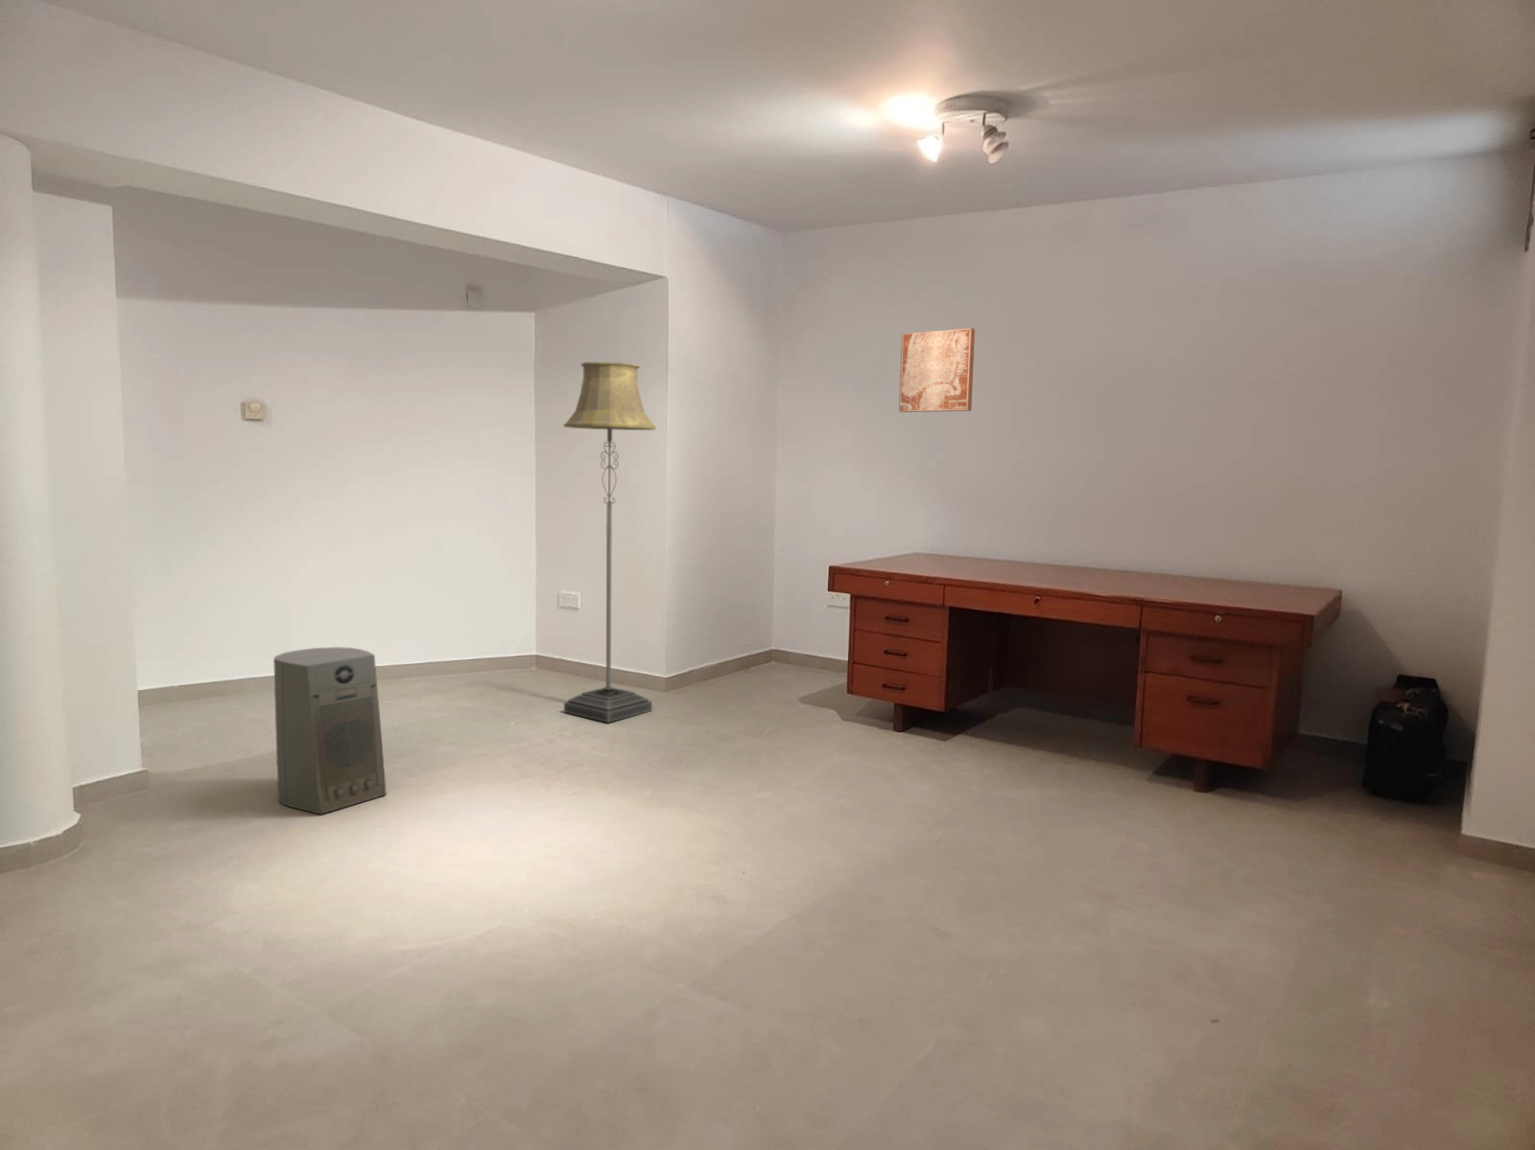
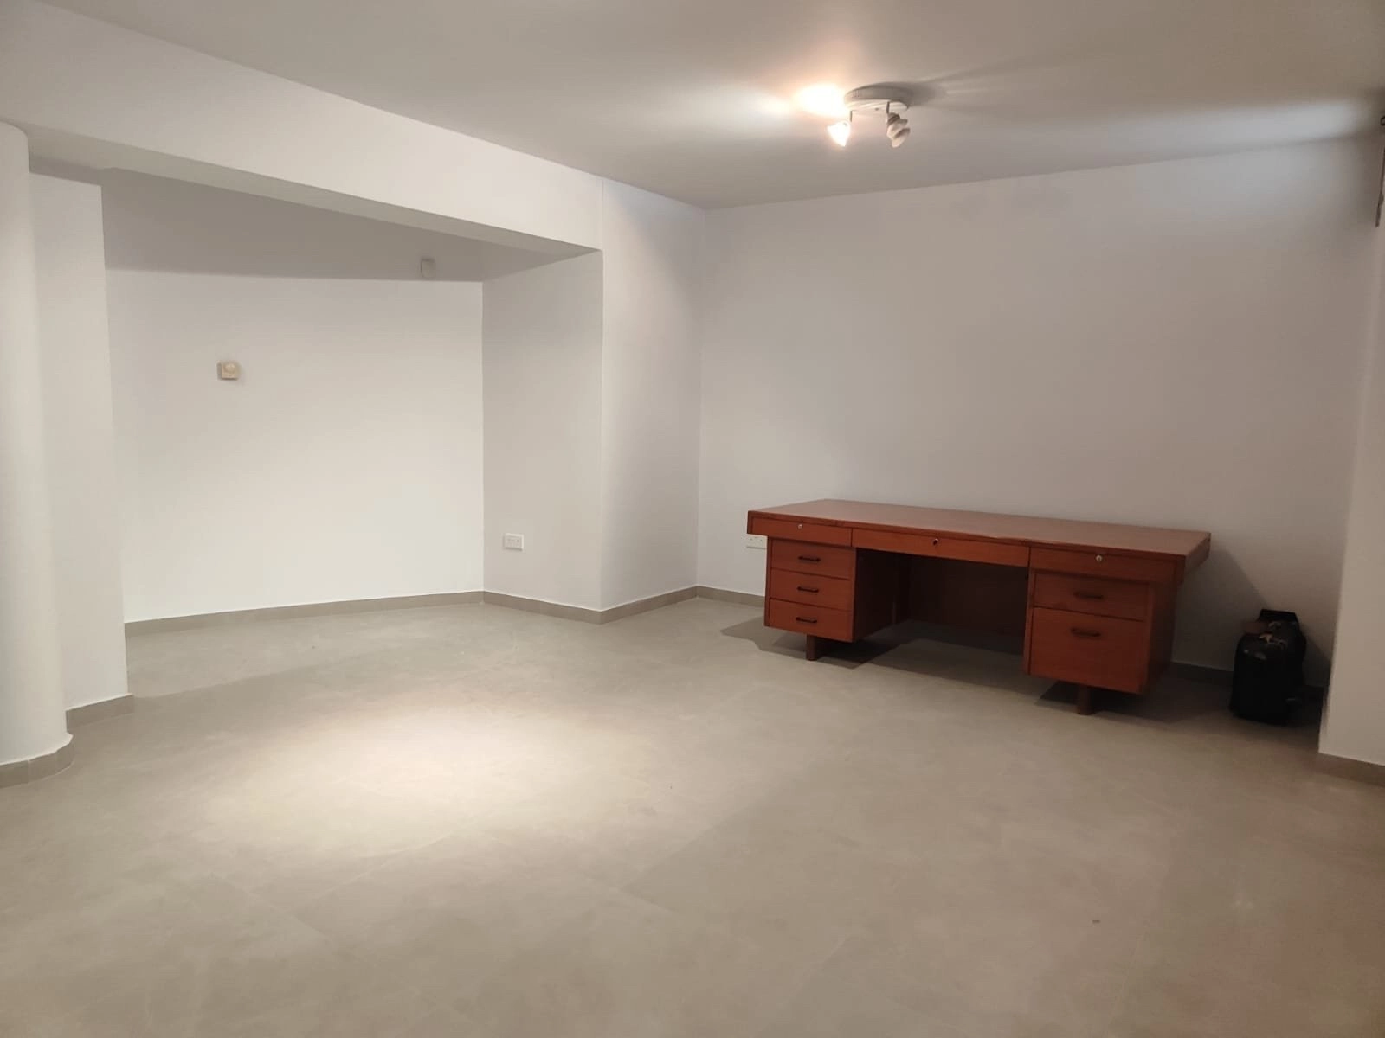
- fan [272,646,387,815]
- floor lamp [563,361,658,724]
- wall art [898,327,975,413]
